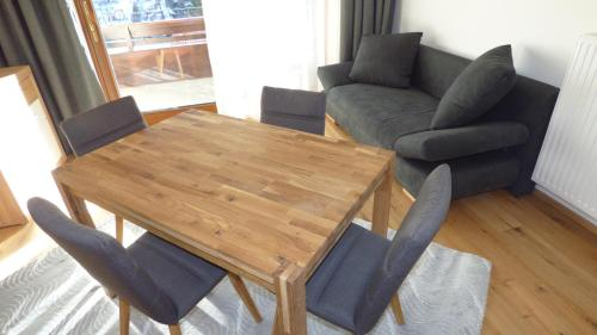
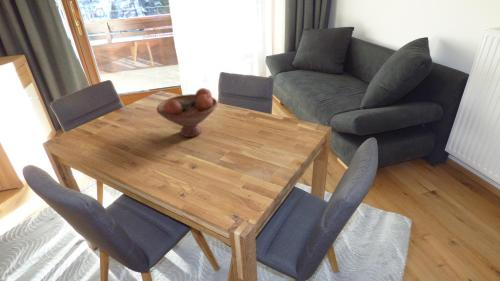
+ fruit bowl [155,87,219,138]
